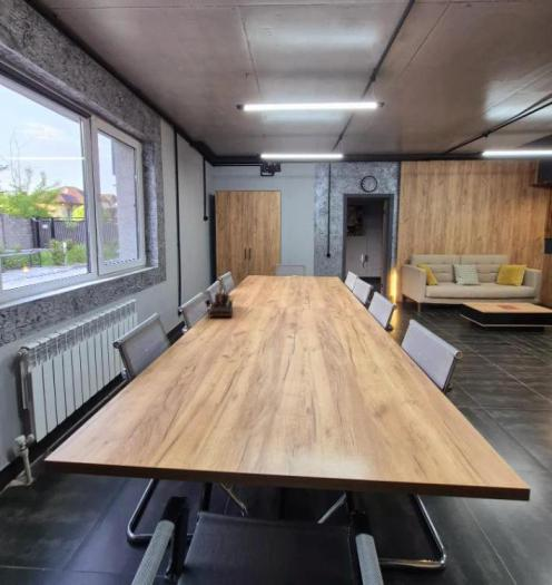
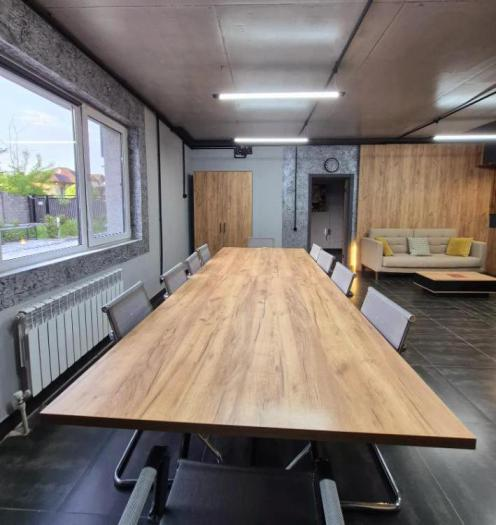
- desk organizer [207,283,235,319]
